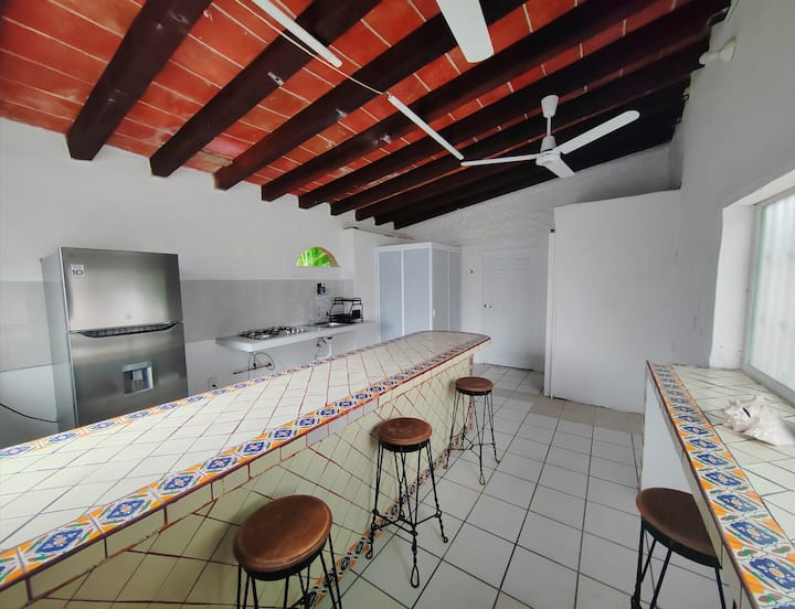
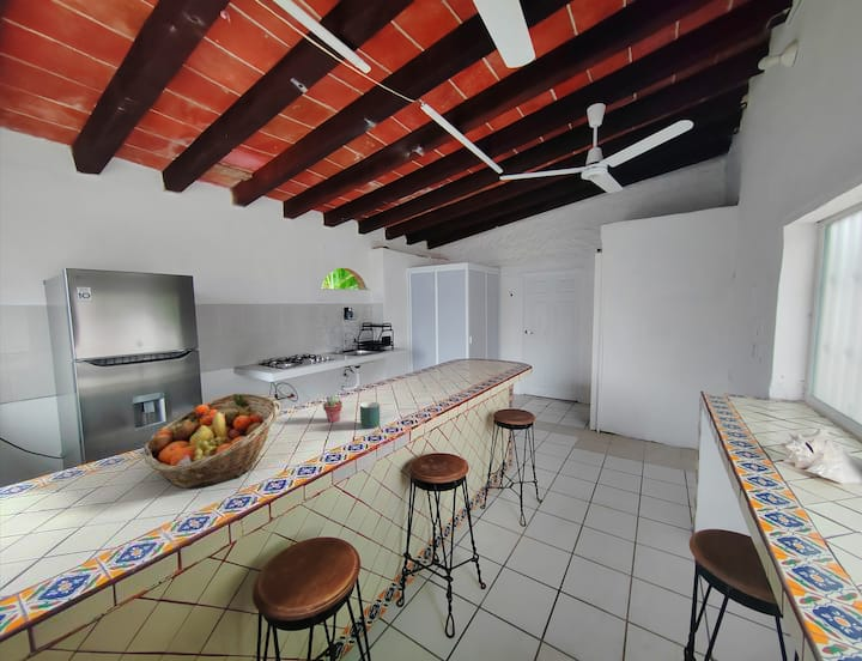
+ potted succulent [322,395,344,423]
+ fruit basket [141,392,281,490]
+ mug [359,401,381,430]
